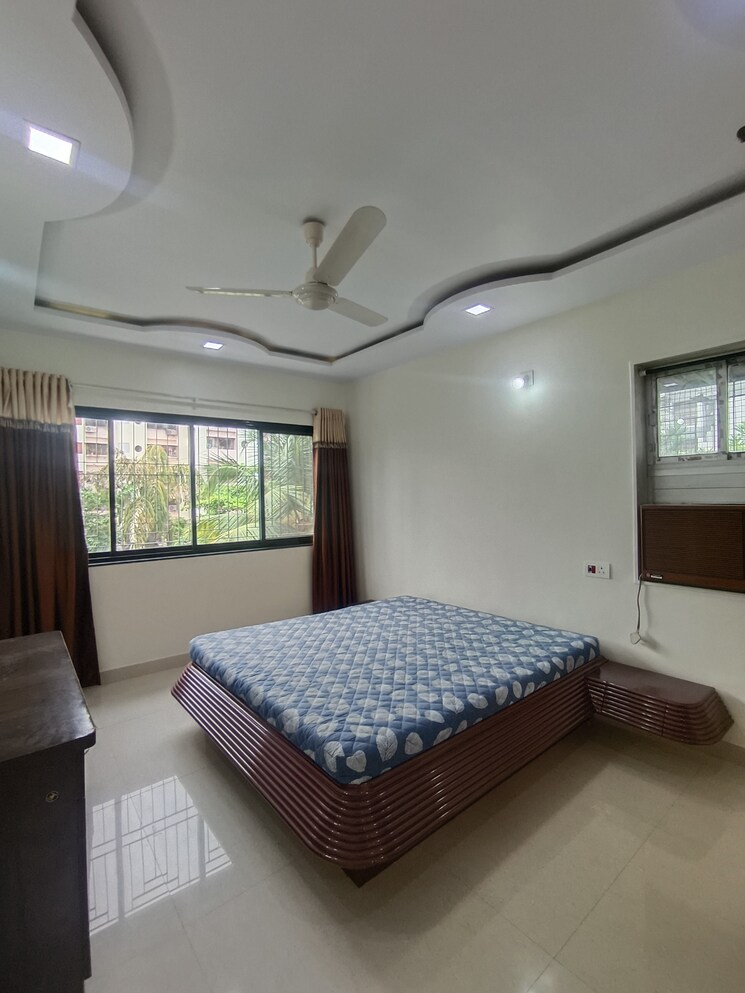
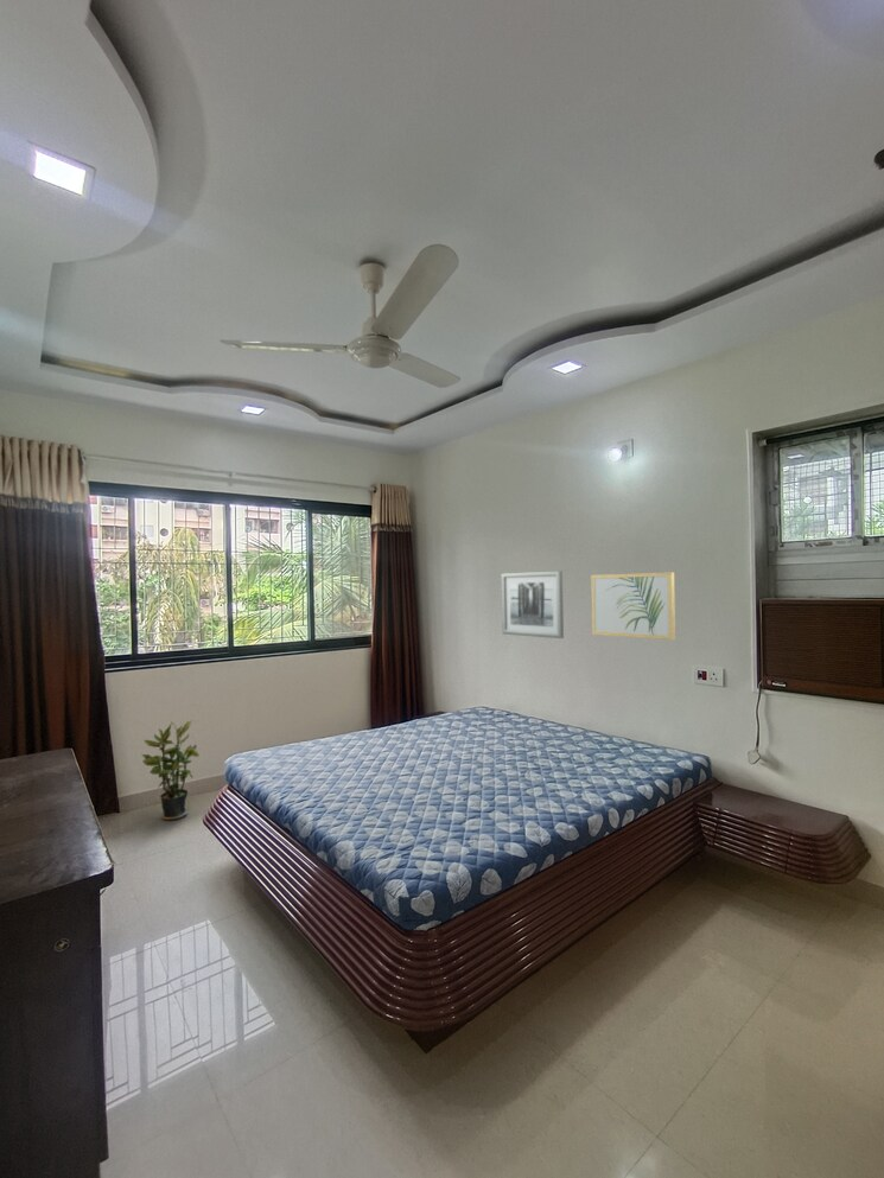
+ potted plant [140,719,201,822]
+ wall art [500,569,565,639]
+ wall art [590,571,676,641]
